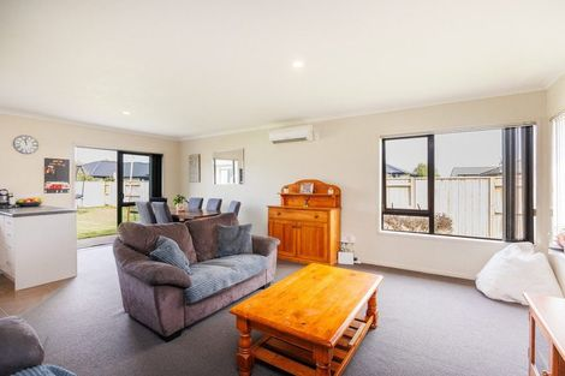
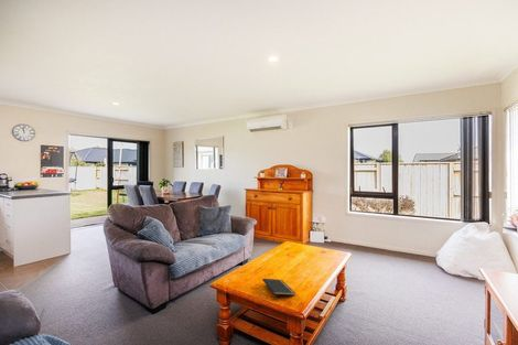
+ notepad [261,278,296,300]
